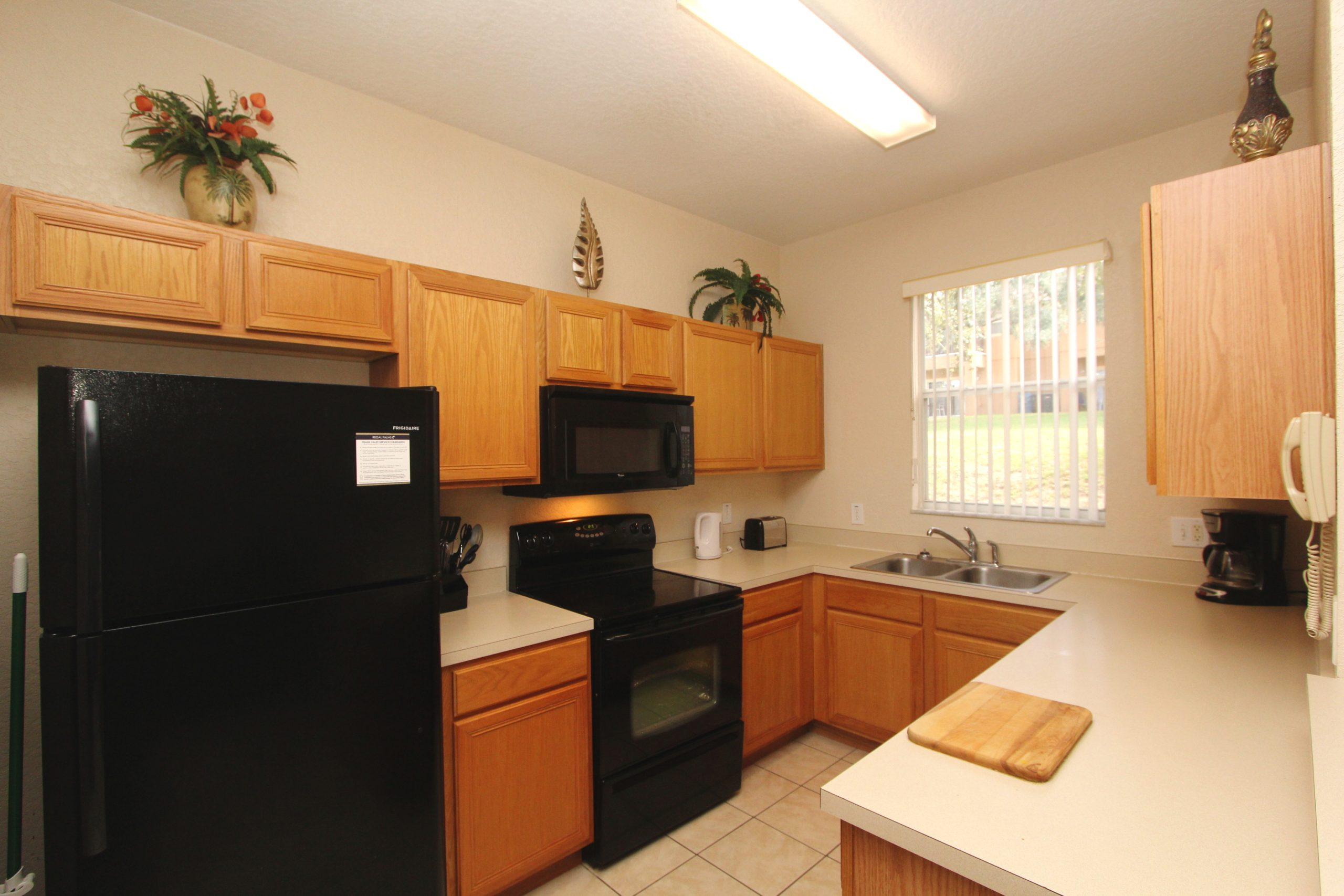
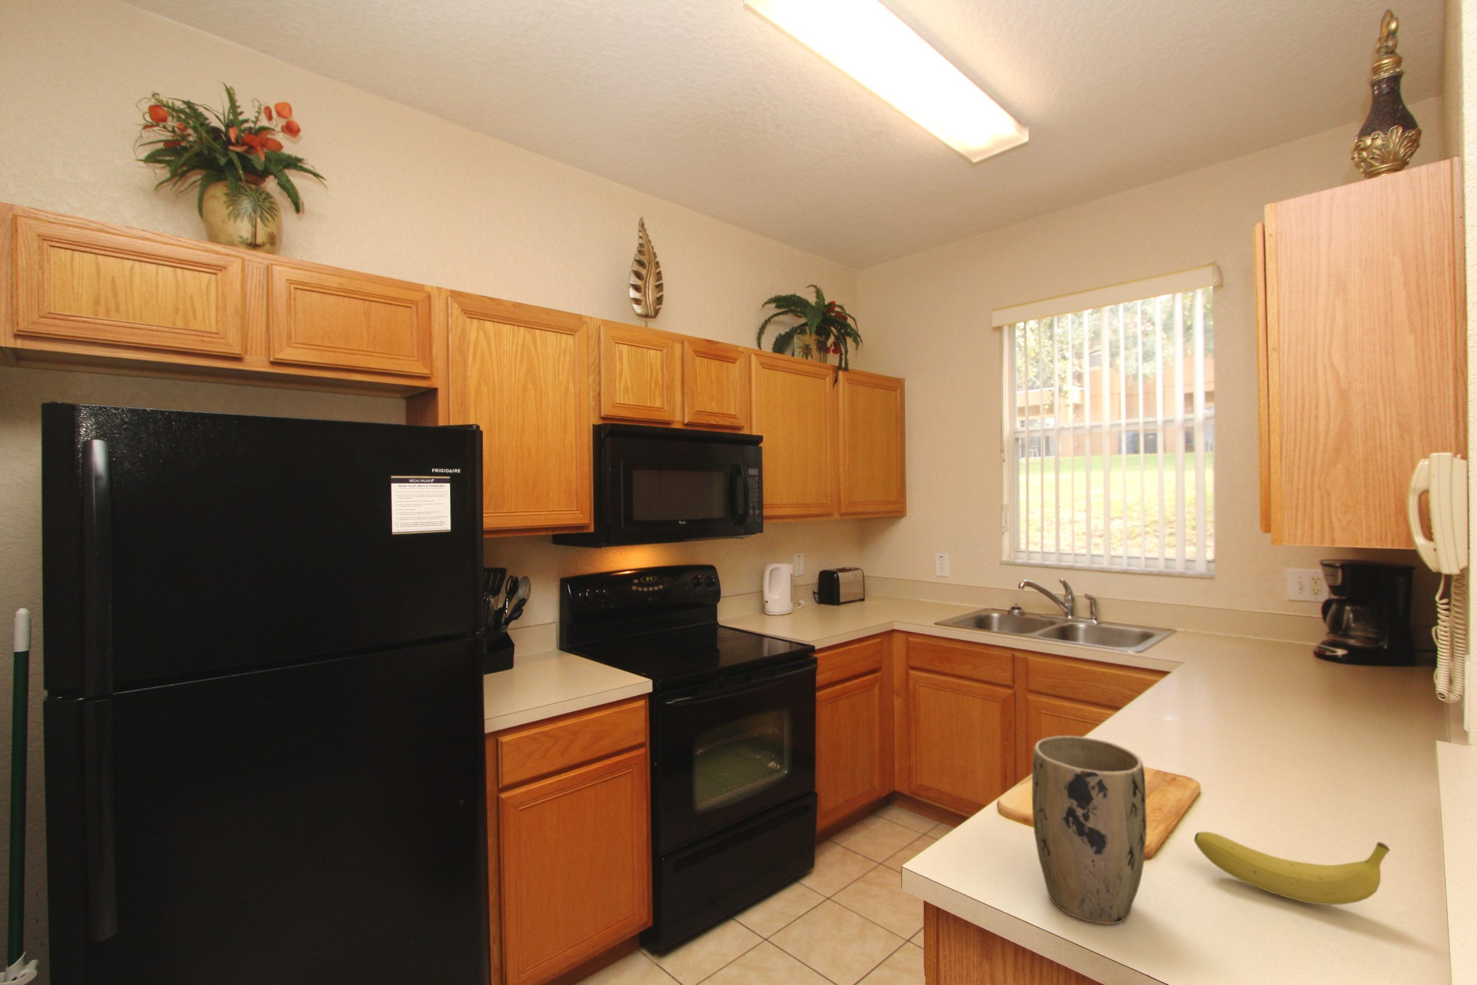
+ fruit [1193,831,1390,906]
+ plant pot [1032,735,1147,925]
